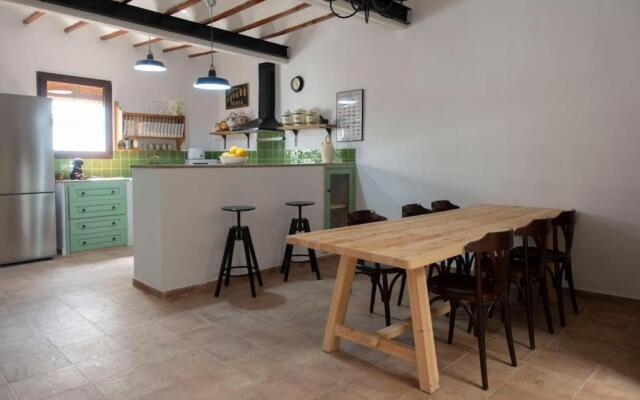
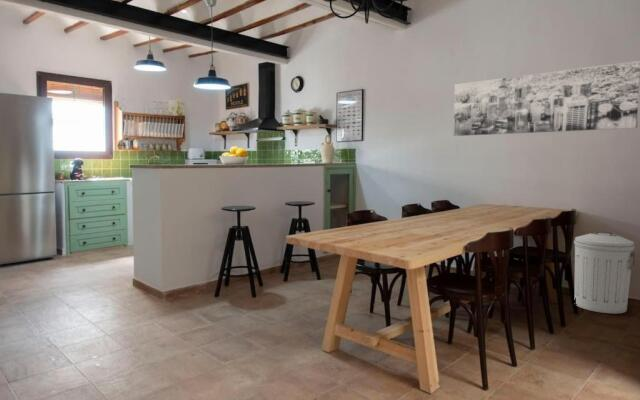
+ wall art [452,60,640,137]
+ trash can [571,230,636,314]
